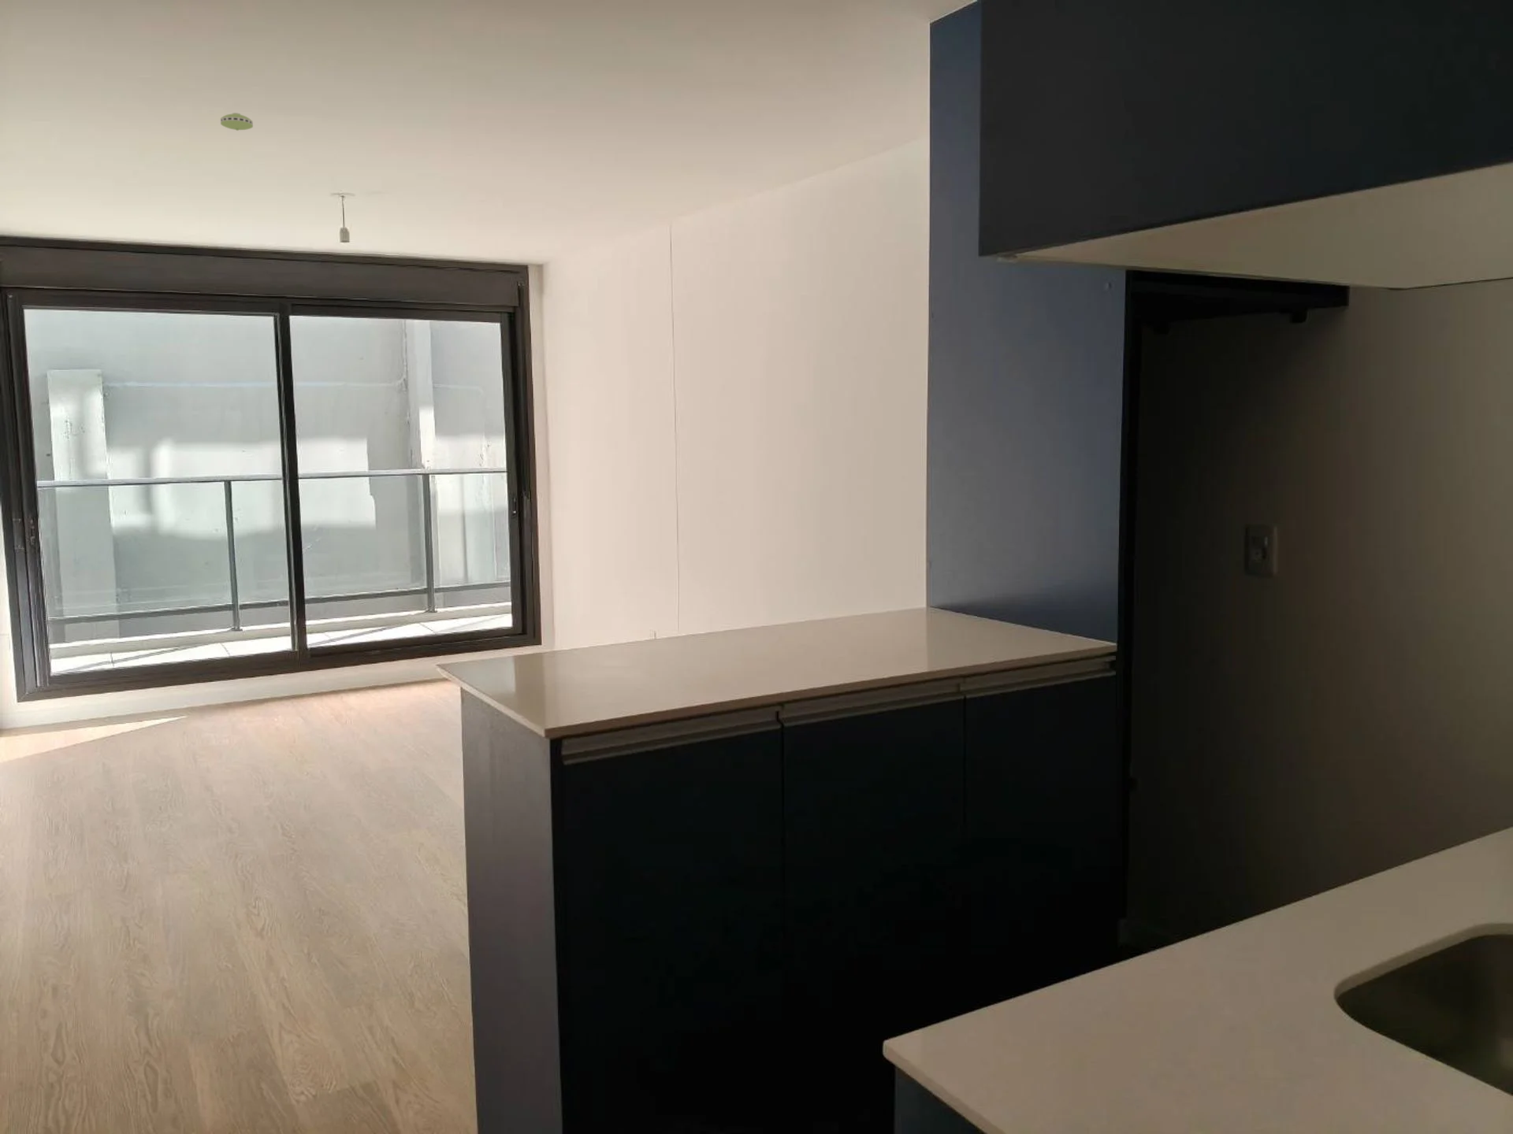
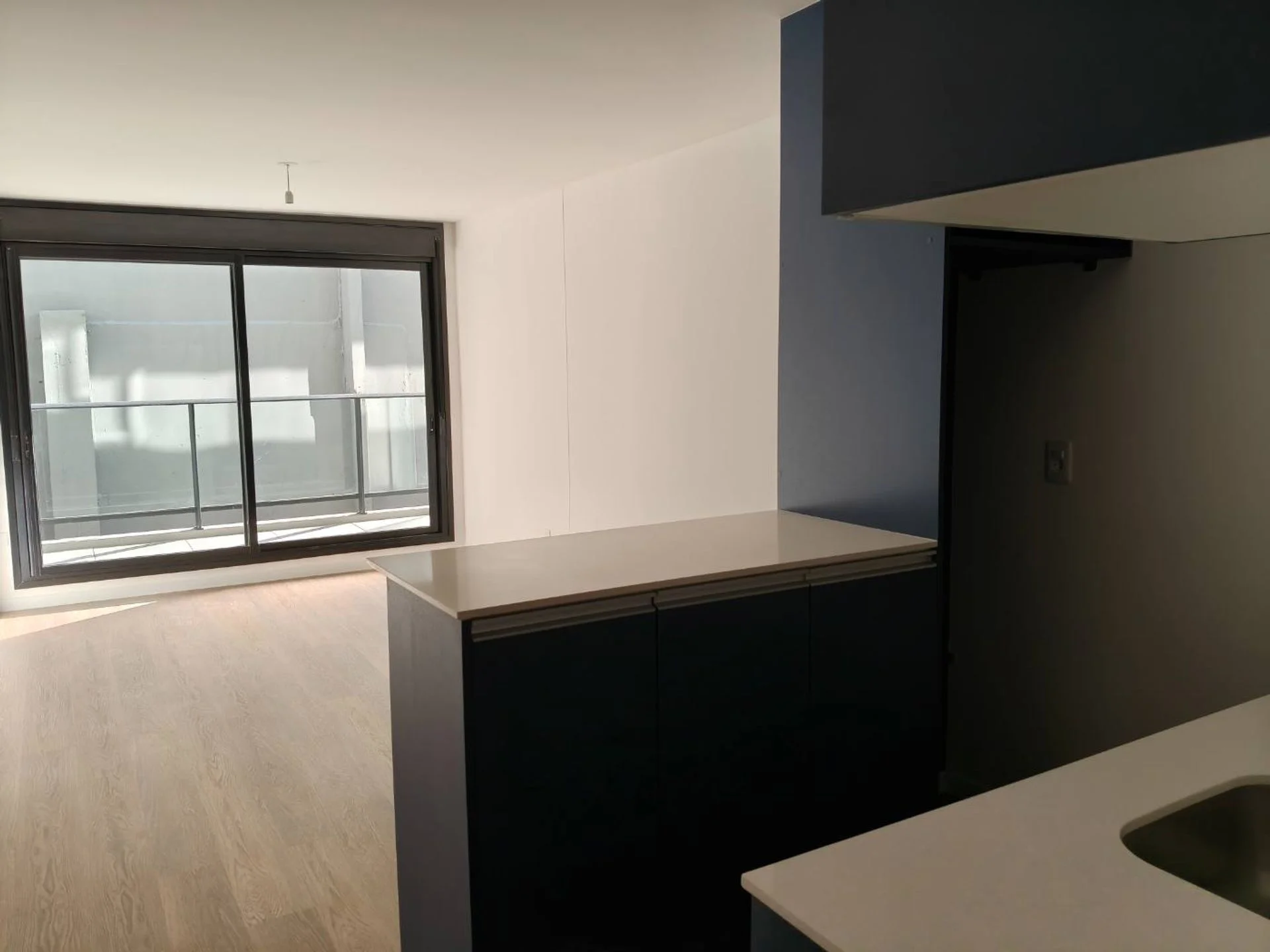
- smoke detector [220,112,254,131]
